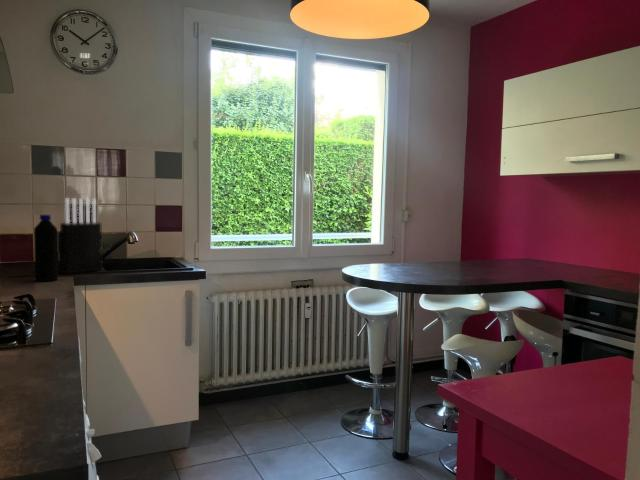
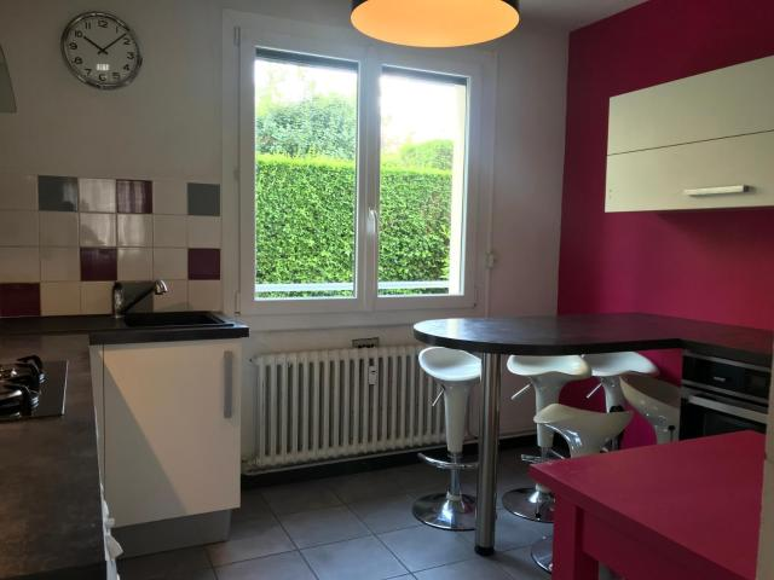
- bottle [33,214,59,282]
- knife block [57,197,103,275]
